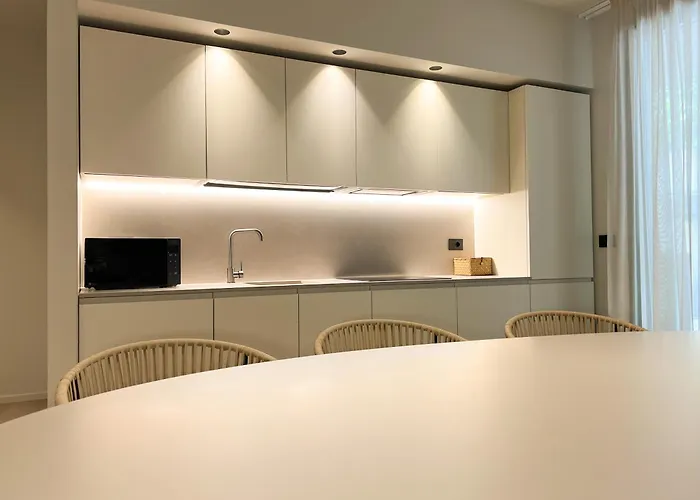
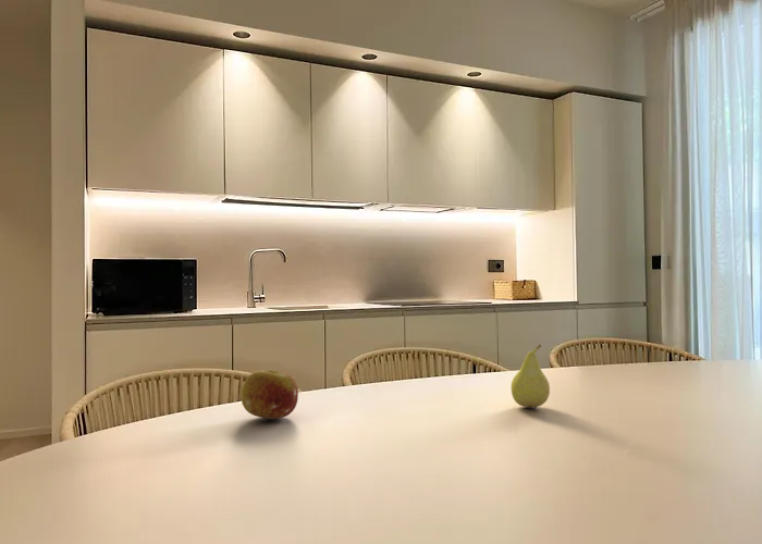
+ fruit [241,369,299,420]
+ fruit [511,343,551,409]
